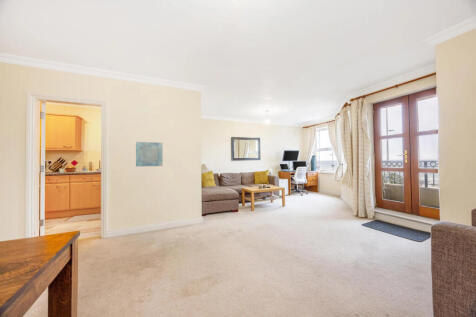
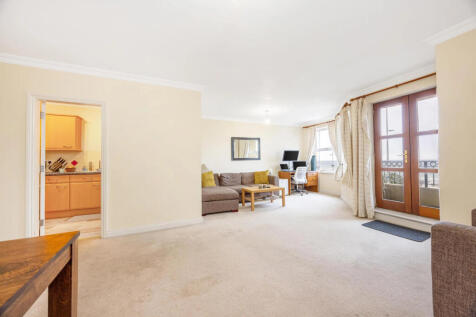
- wall art [135,141,163,167]
